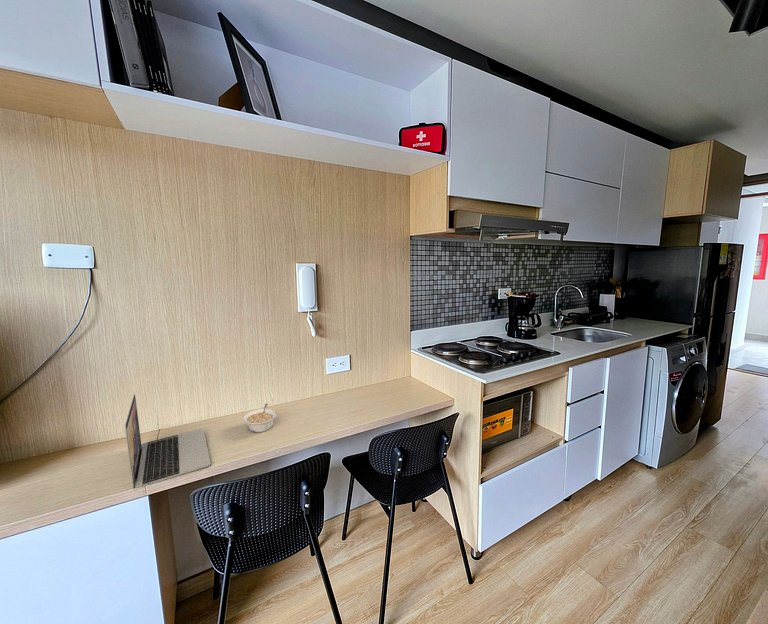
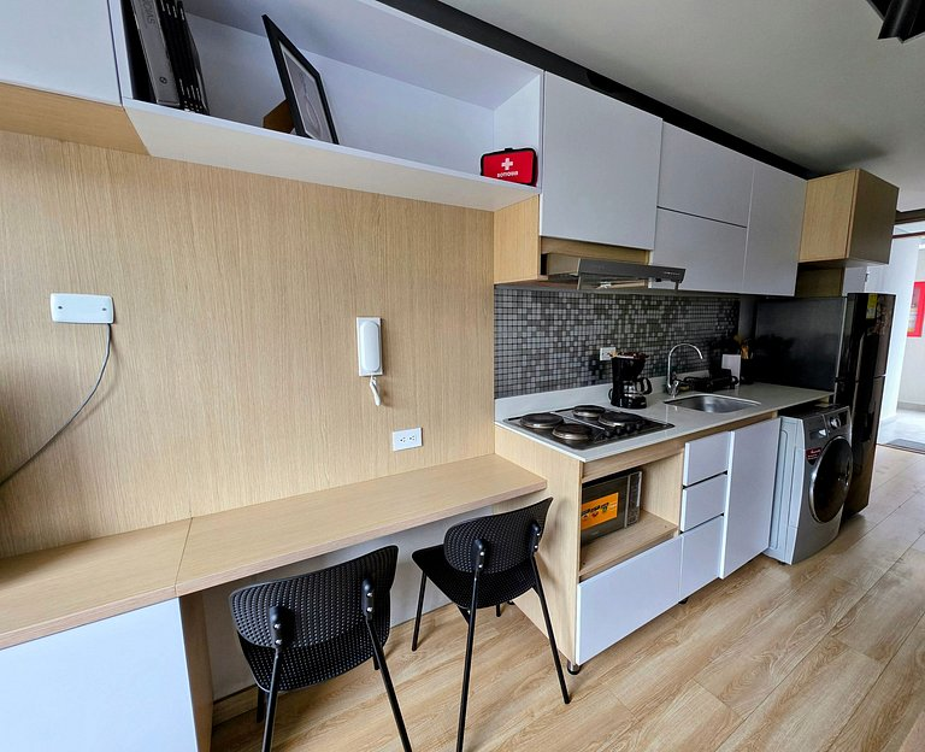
- laptop [124,393,212,489]
- legume [243,403,277,433]
